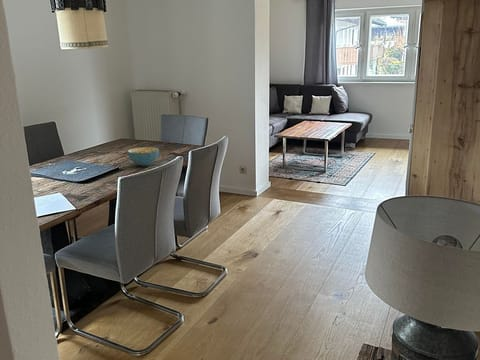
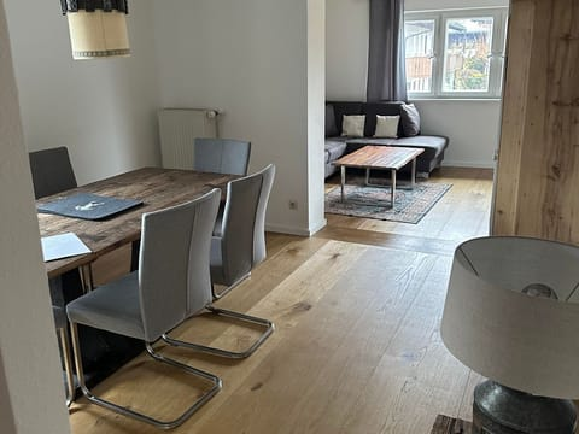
- cereal bowl [127,146,160,167]
